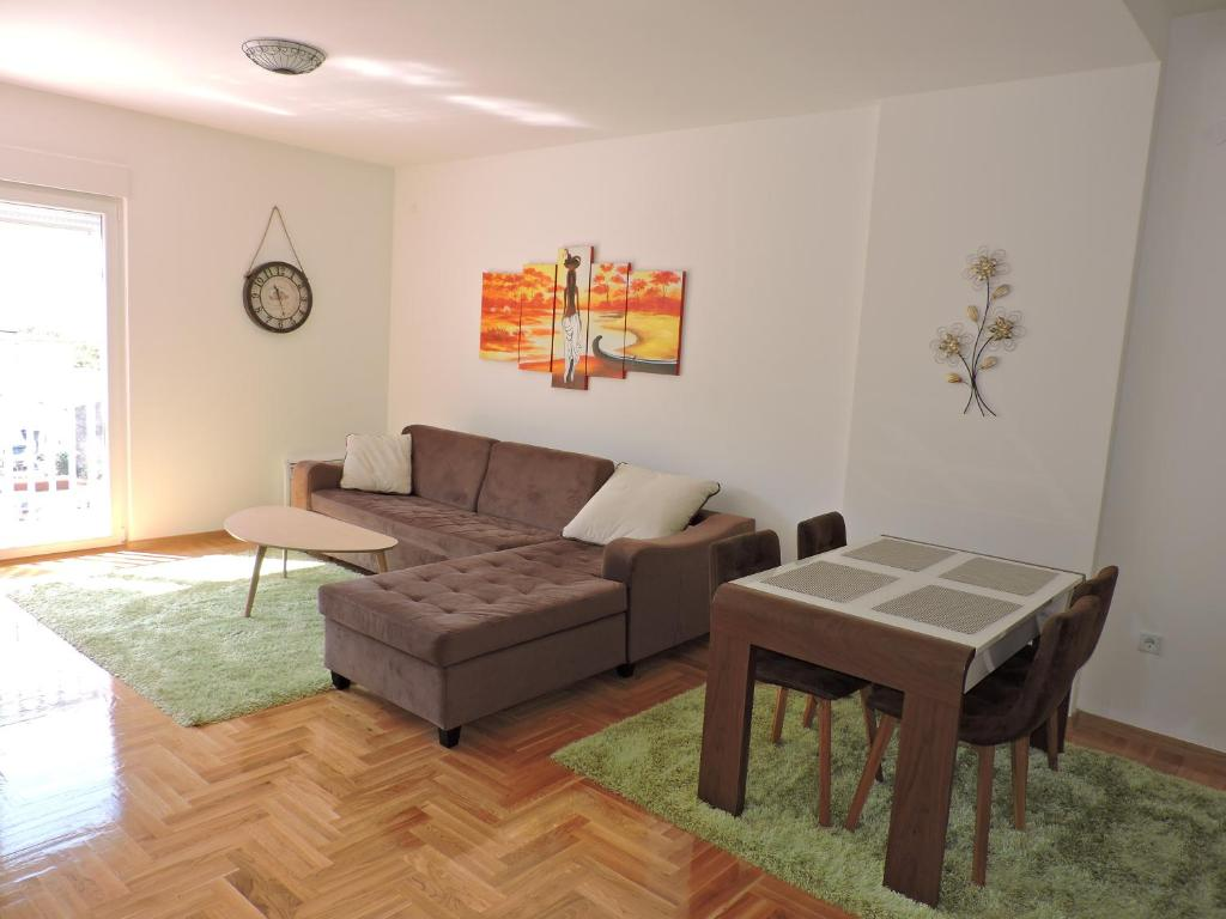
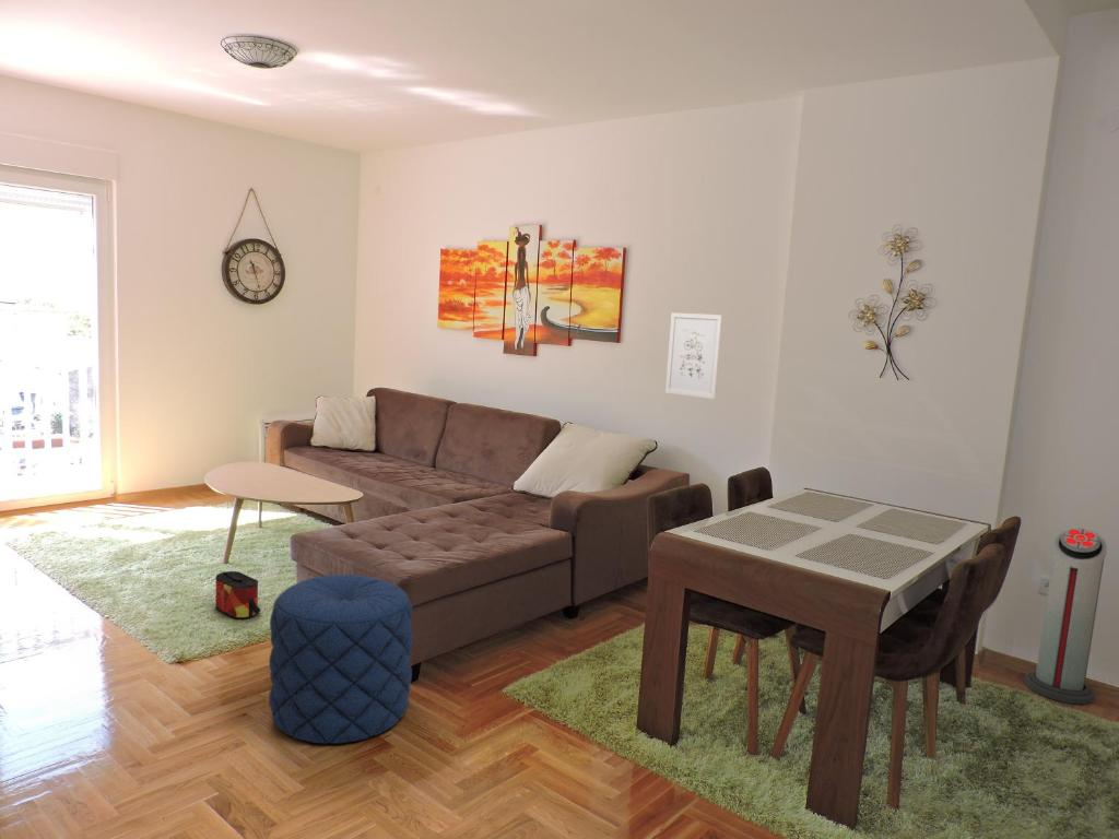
+ wall art [664,311,723,400]
+ air purifier [1023,527,1108,706]
+ pouf [268,574,414,745]
+ bag [214,570,261,619]
